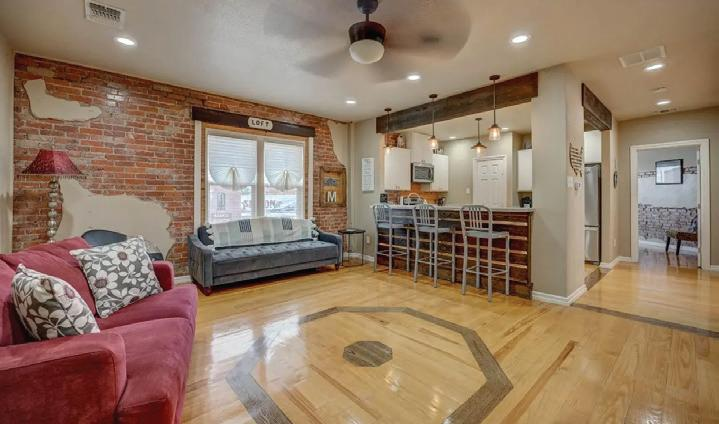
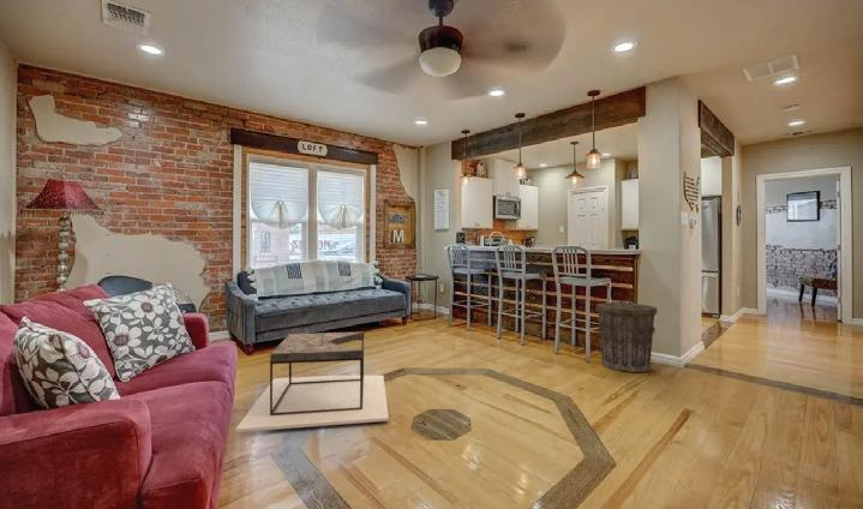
+ trash can [595,299,659,373]
+ coffee table [234,325,390,433]
